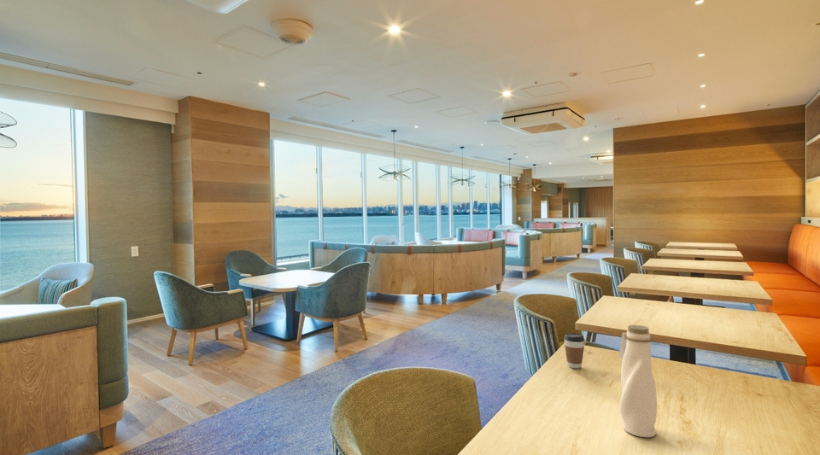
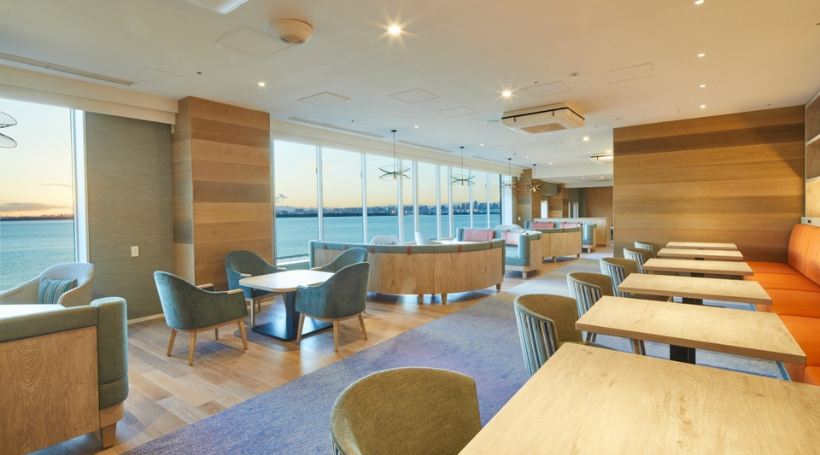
- coffee cup [563,332,586,369]
- water bottle [618,324,658,438]
